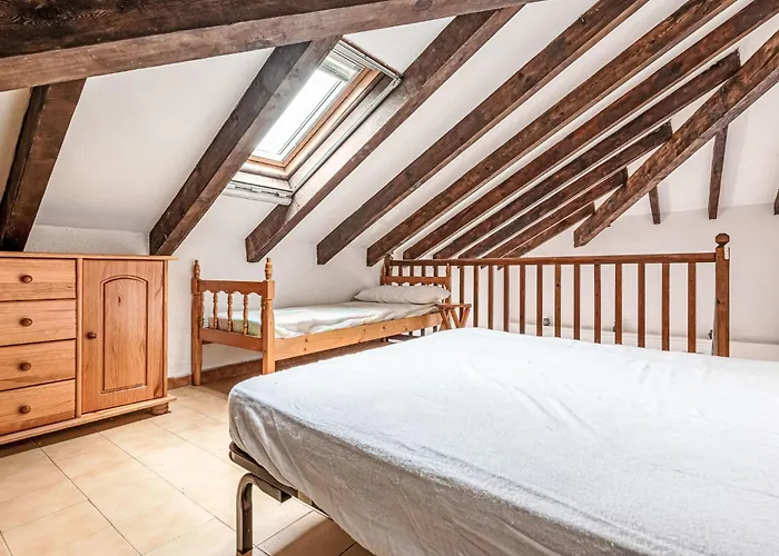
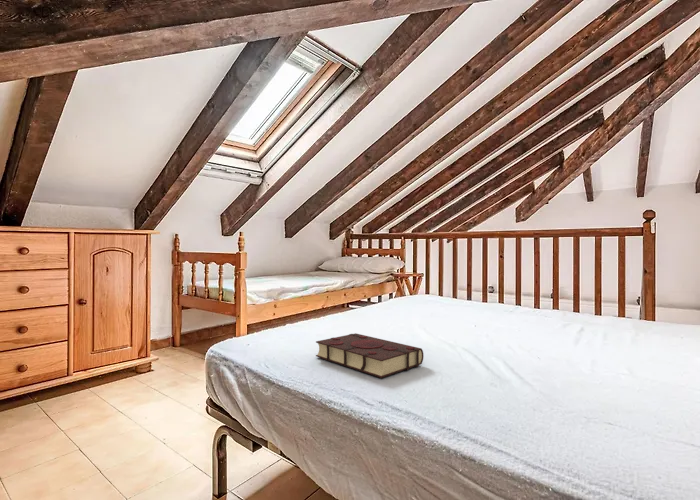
+ book [315,332,424,379]
